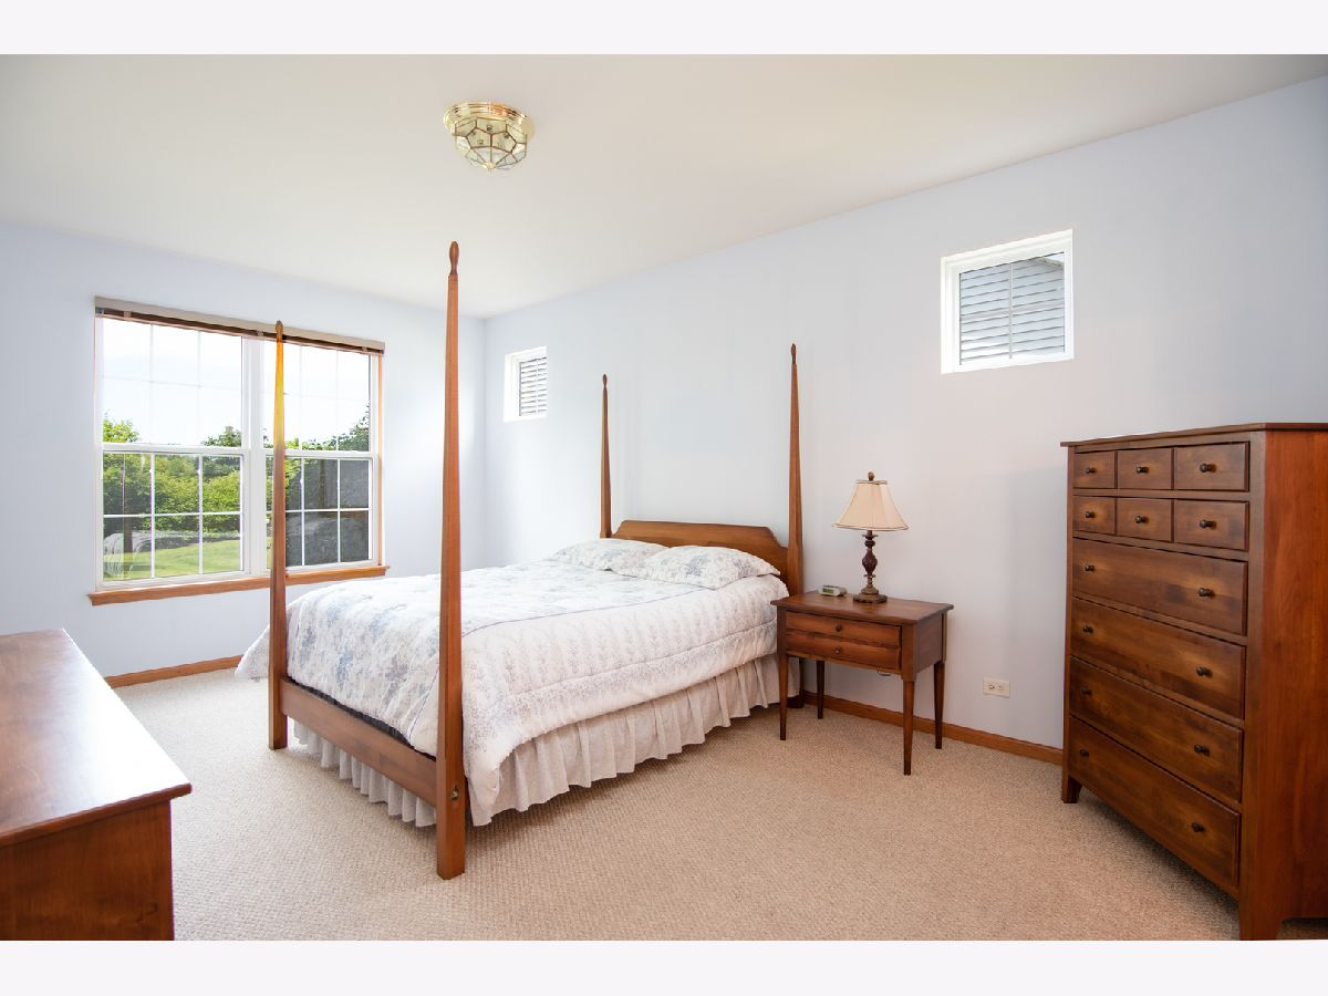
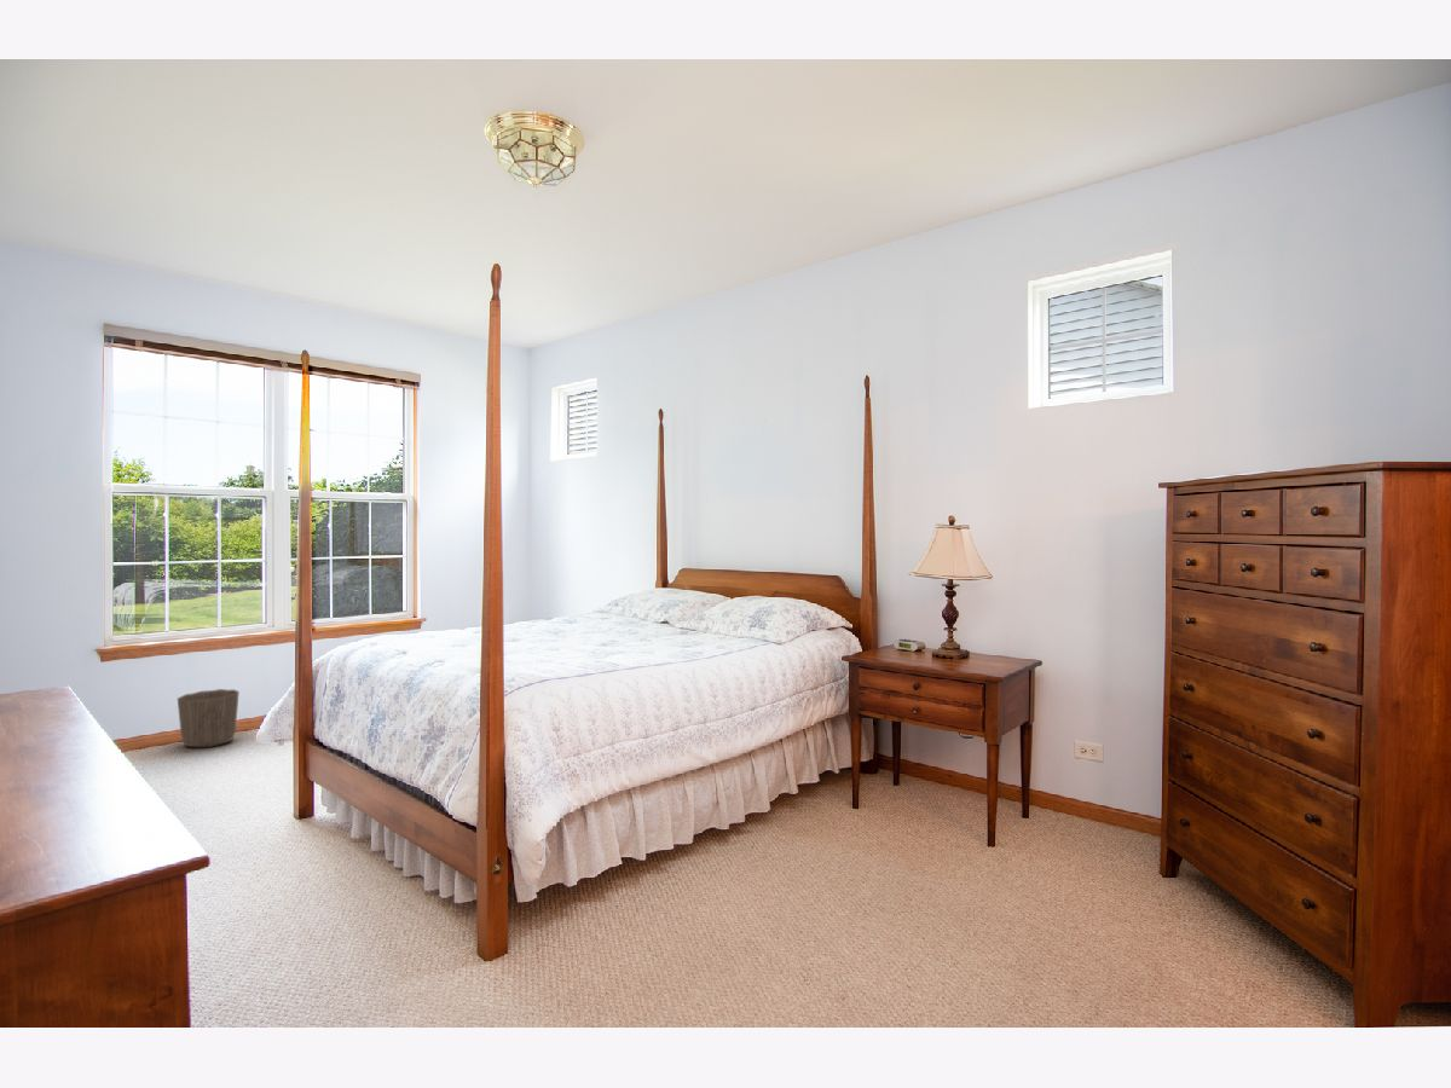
+ waste basket [177,688,241,750]
